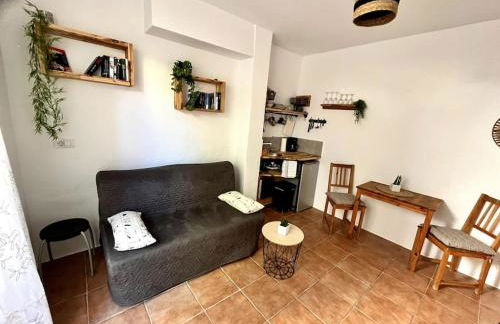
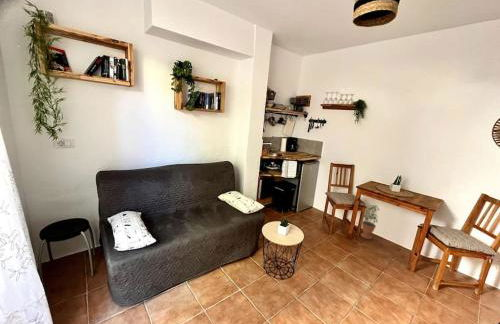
+ potted plant [360,202,380,240]
